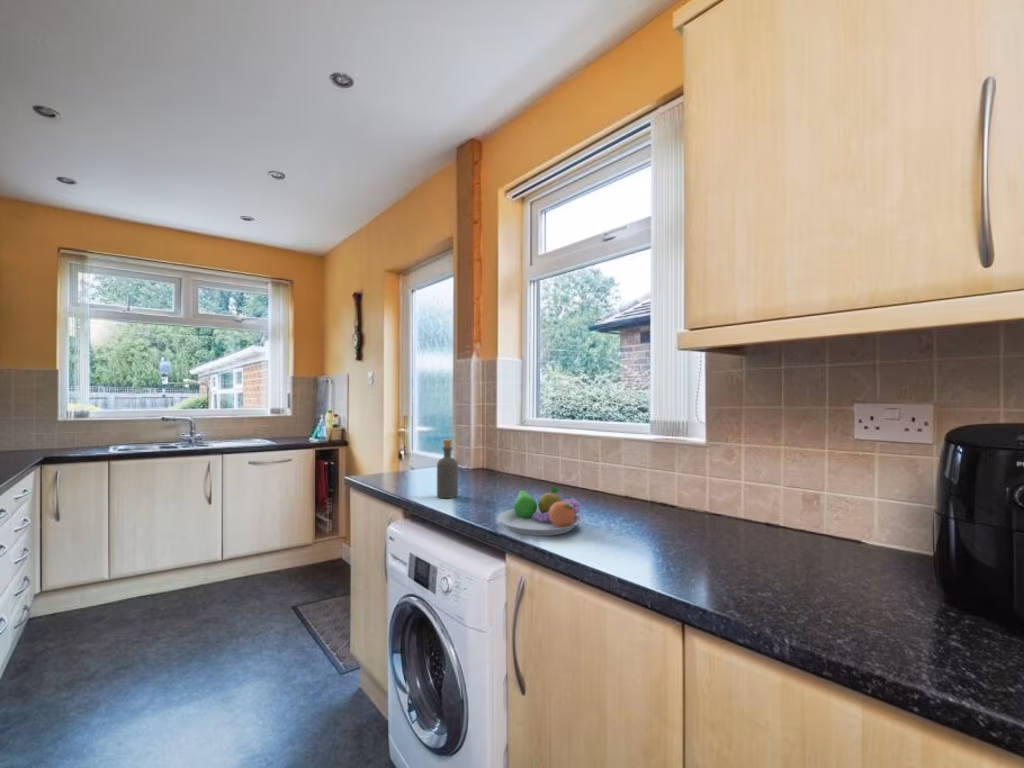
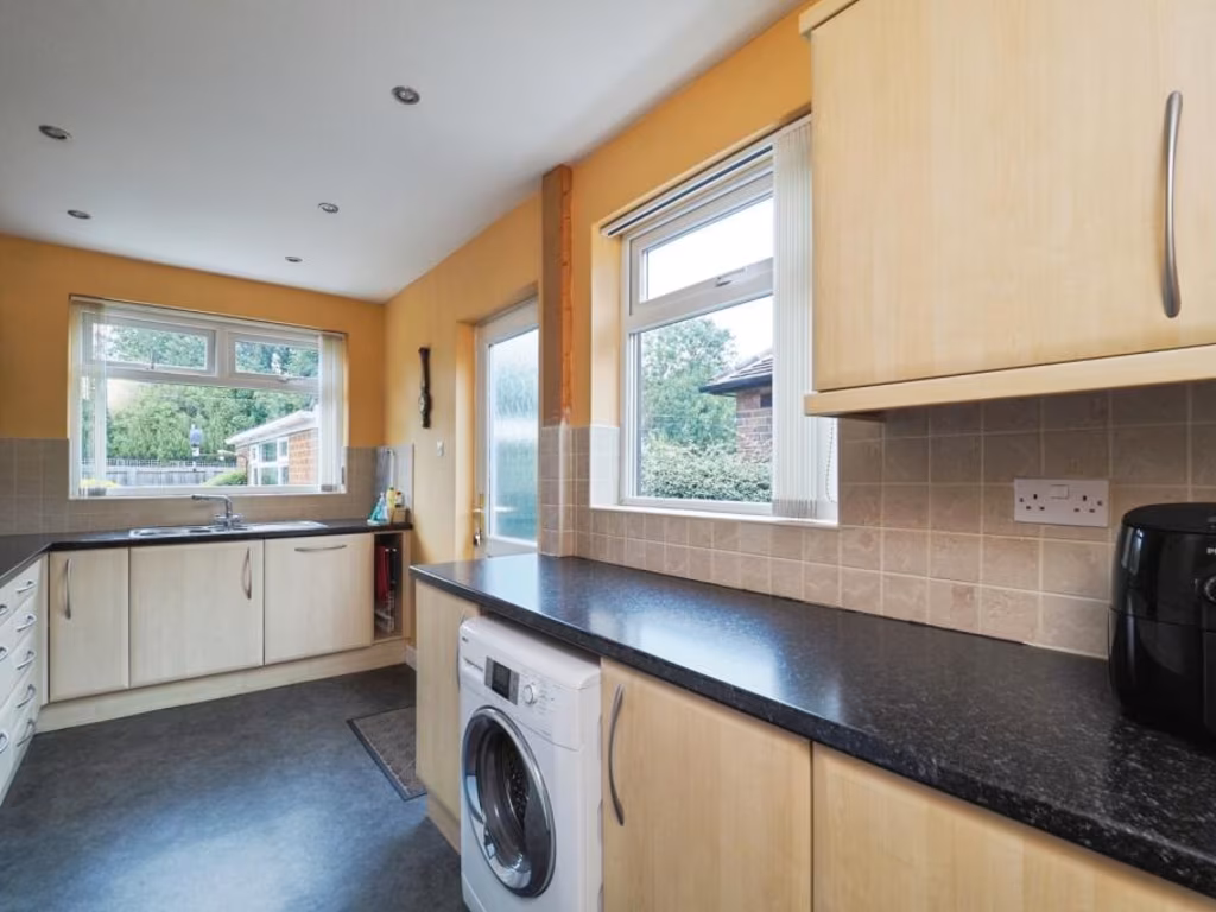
- fruit bowl [497,486,583,537]
- bottle [436,438,459,499]
